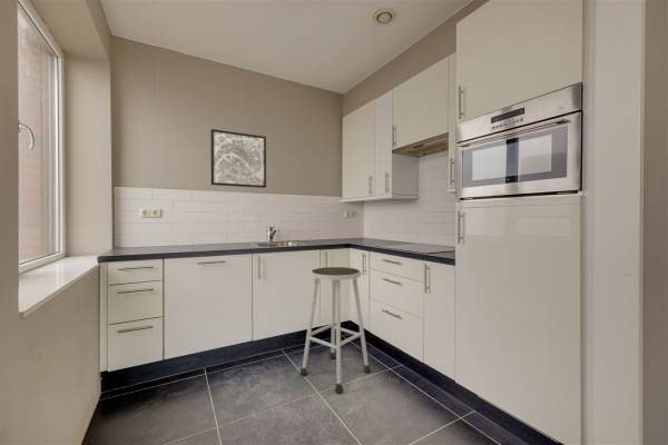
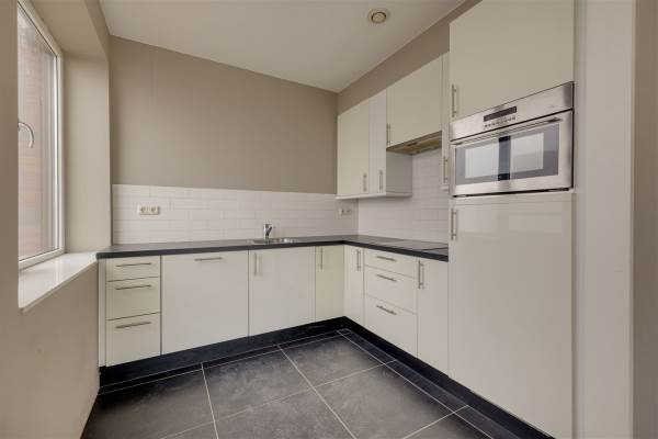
- stool [298,266,372,394]
- wall art [209,128,267,189]
